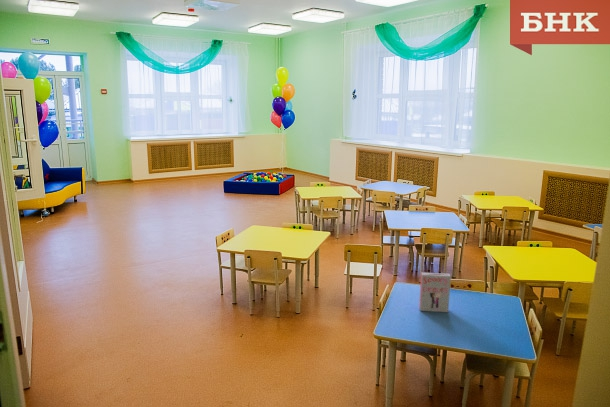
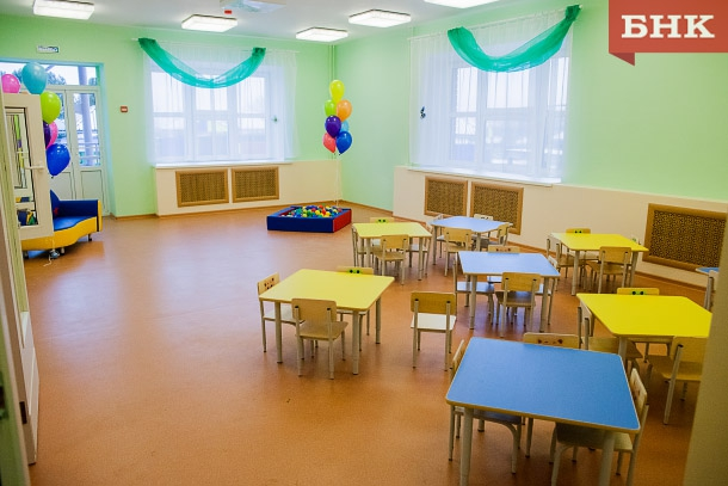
- board game [418,272,452,313]
